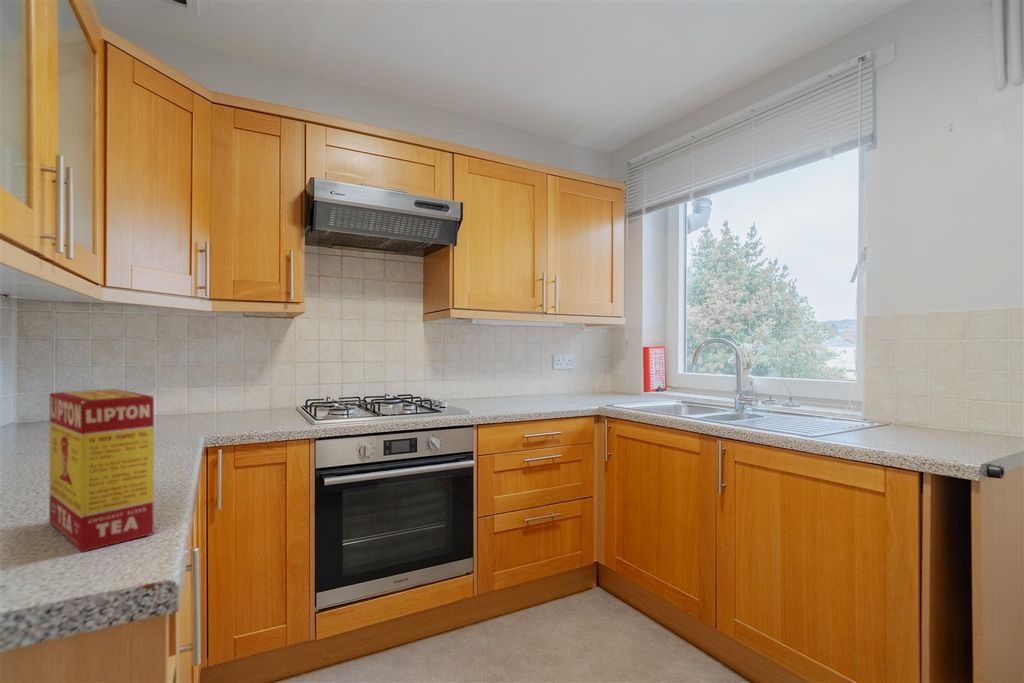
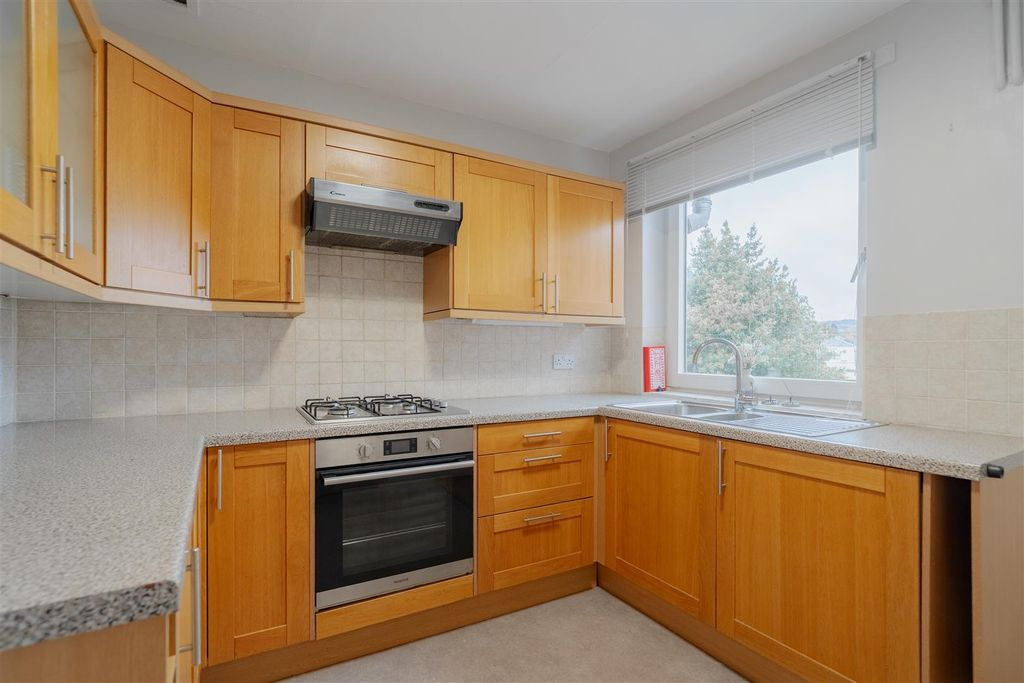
- tea box [48,388,155,553]
